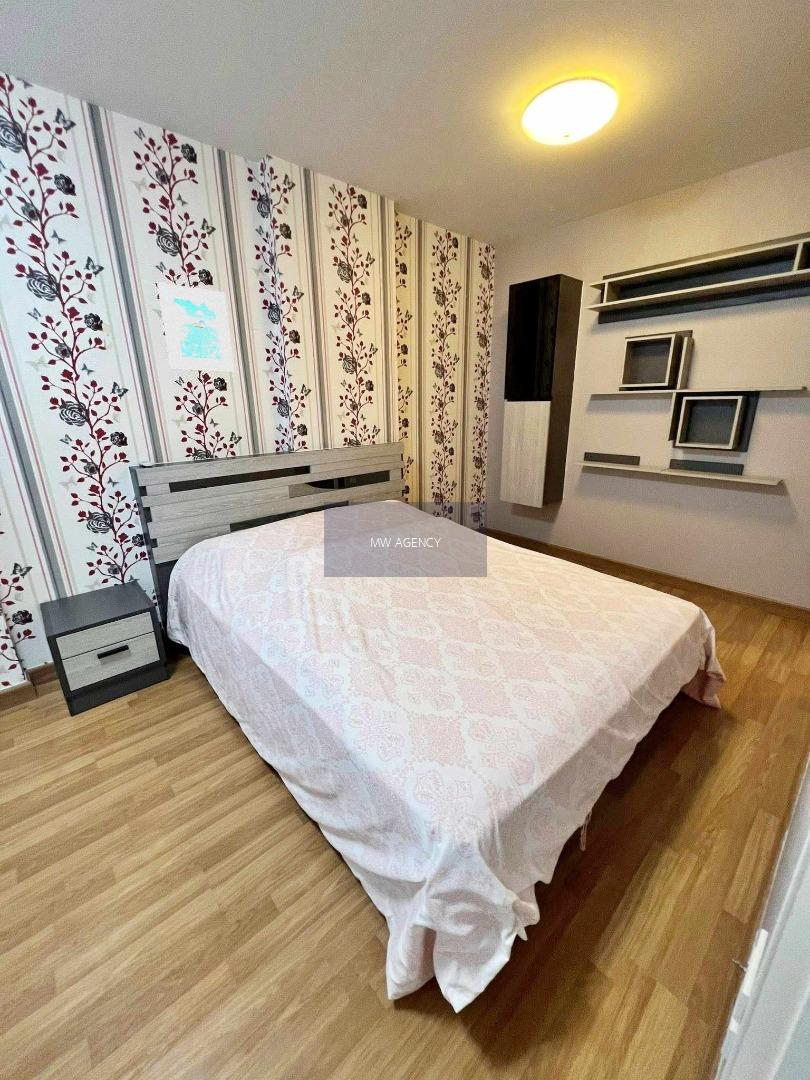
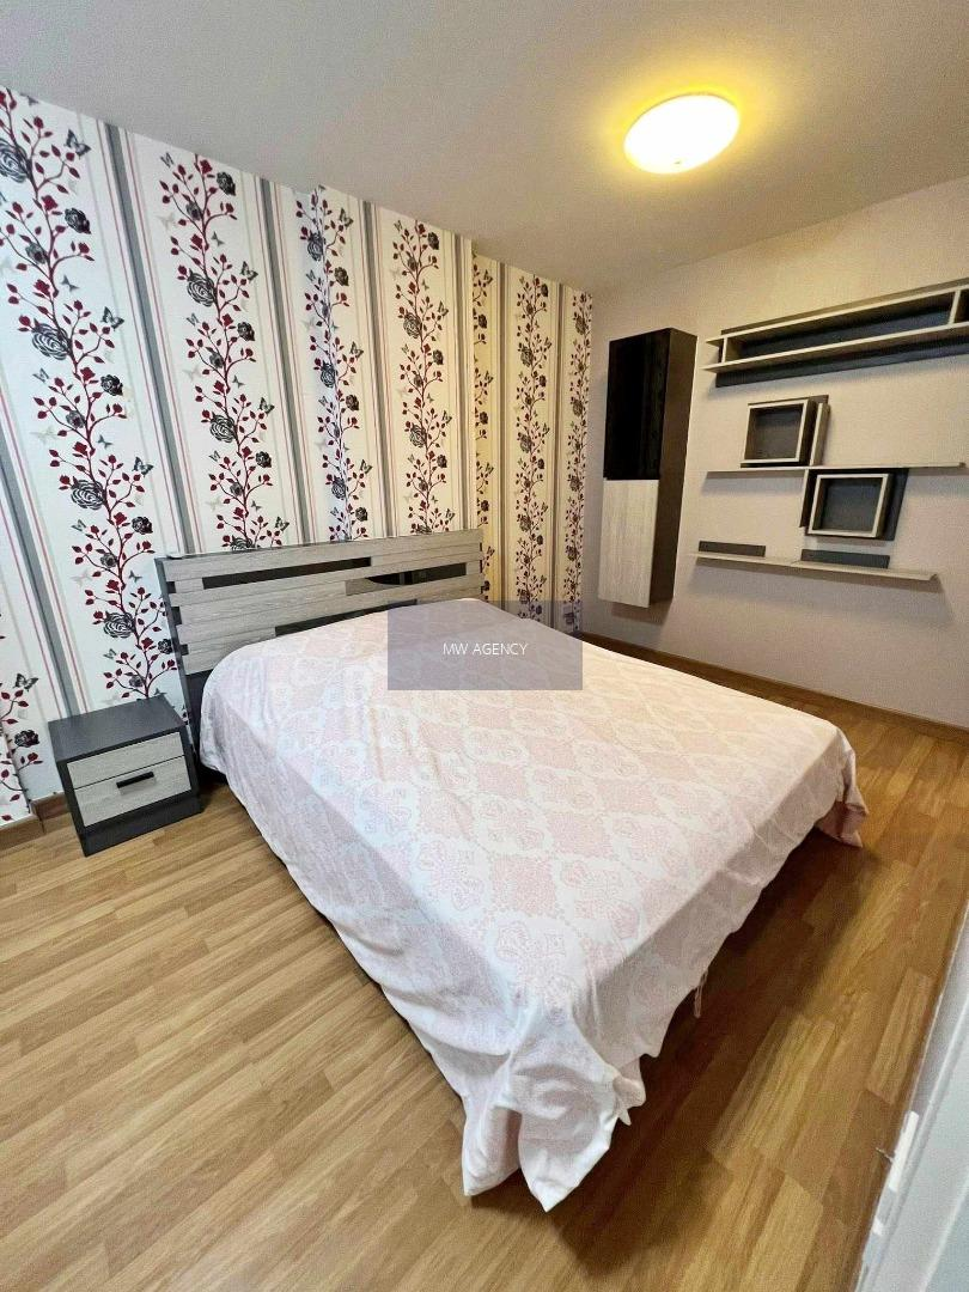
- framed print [156,281,235,373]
